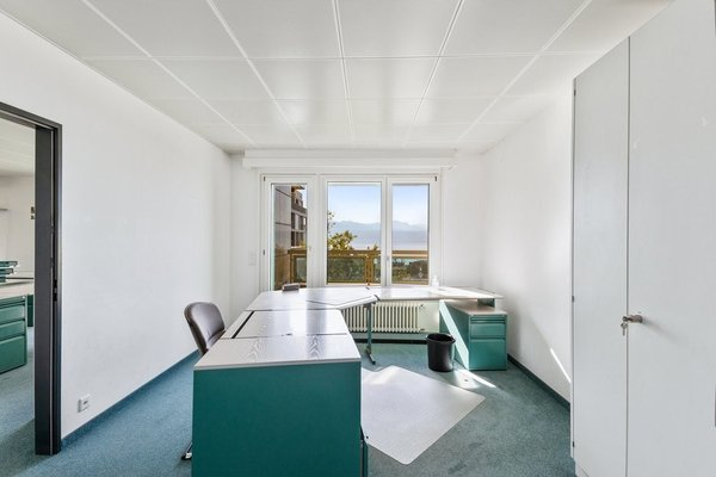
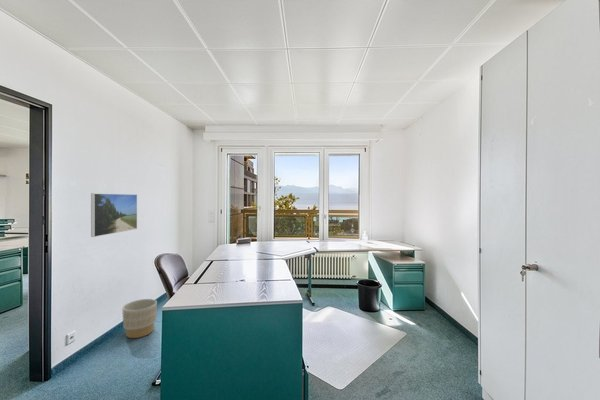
+ planter [122,298,158,339]
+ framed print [90,192,138,238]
